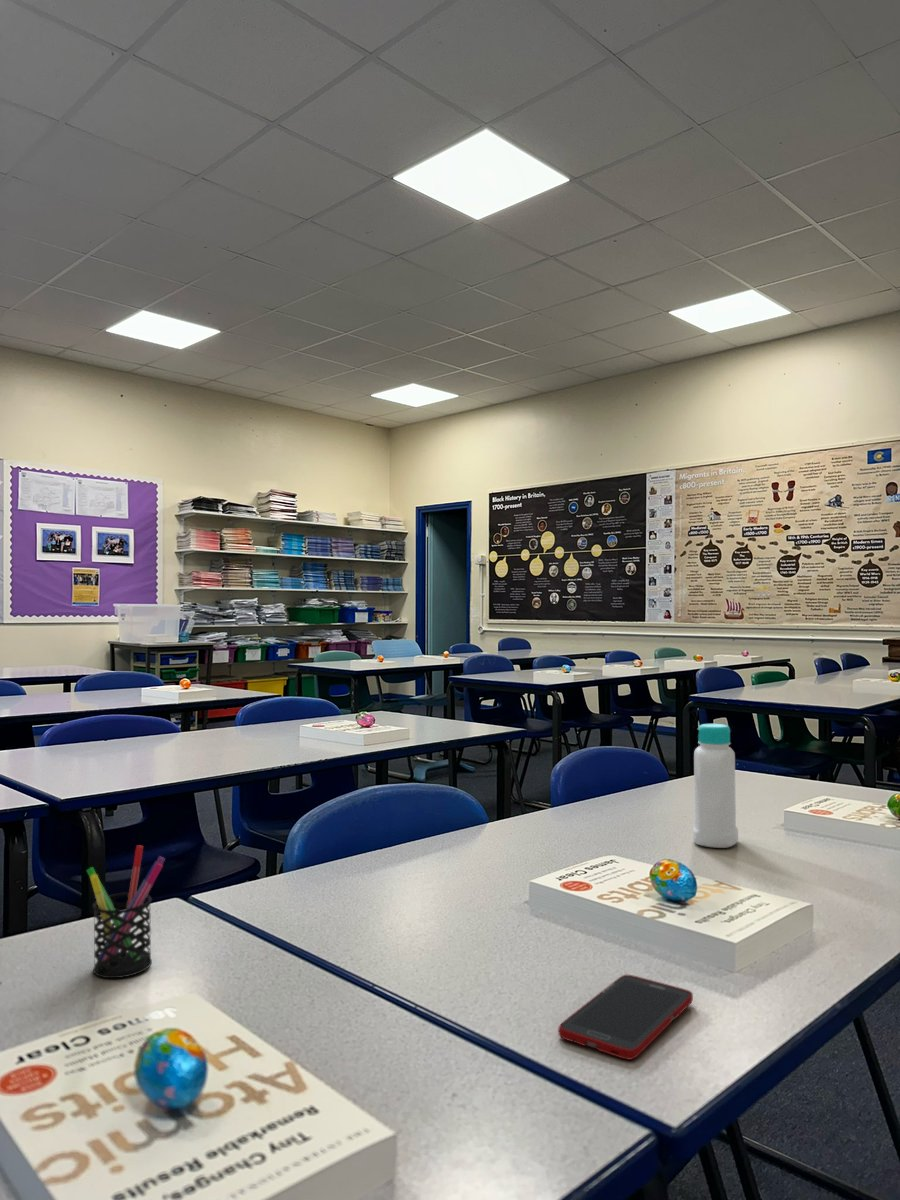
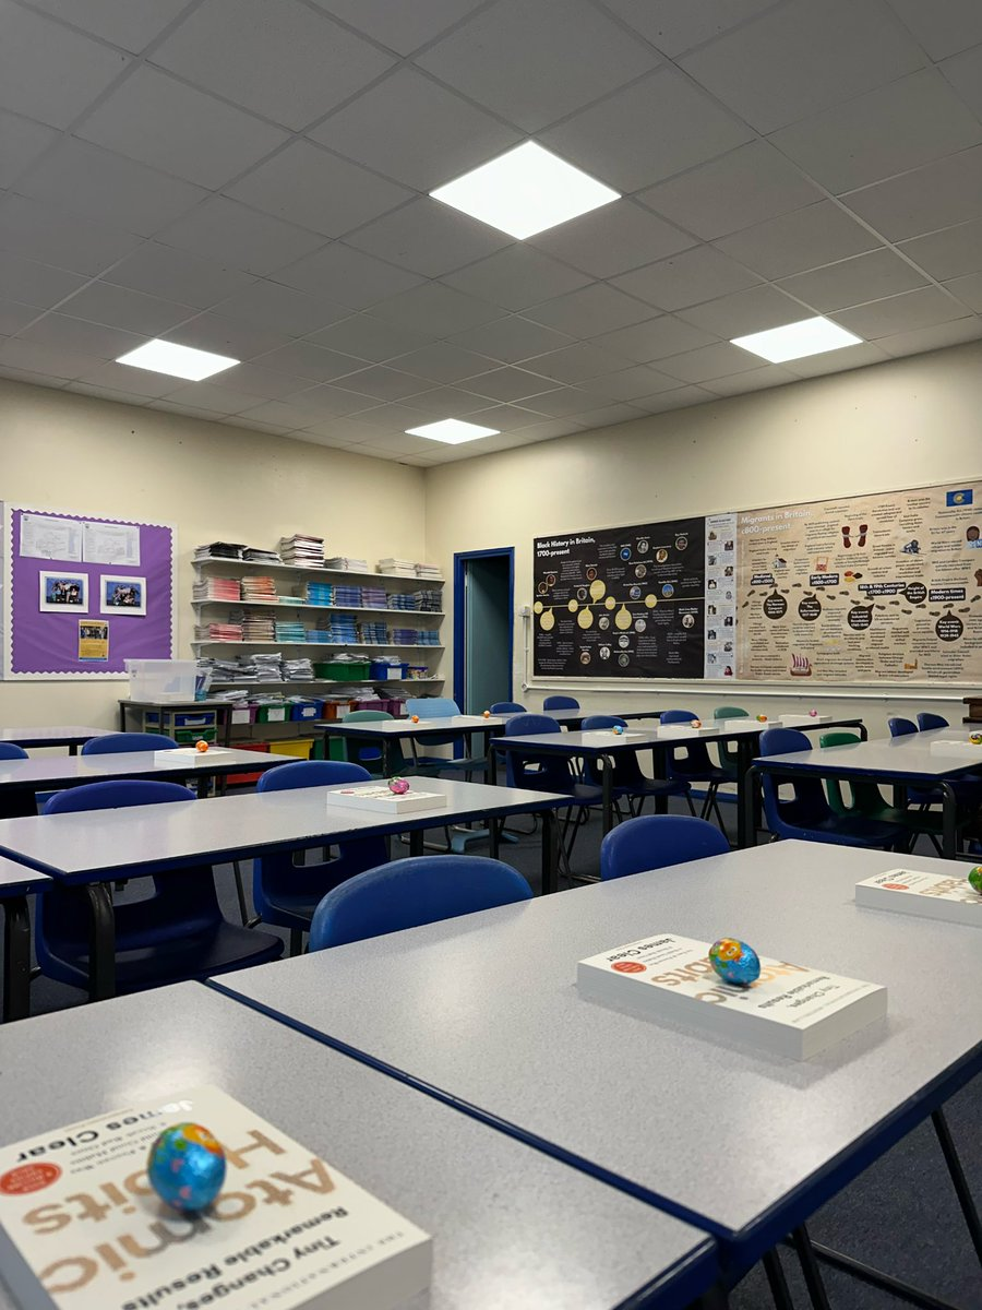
- pen holder [86,845,166,979]
- cell phone [557,974,694,1061]
- bottle [692,723,739,849]
